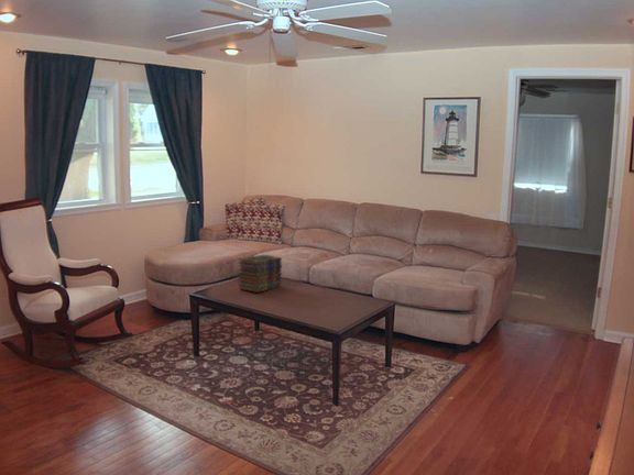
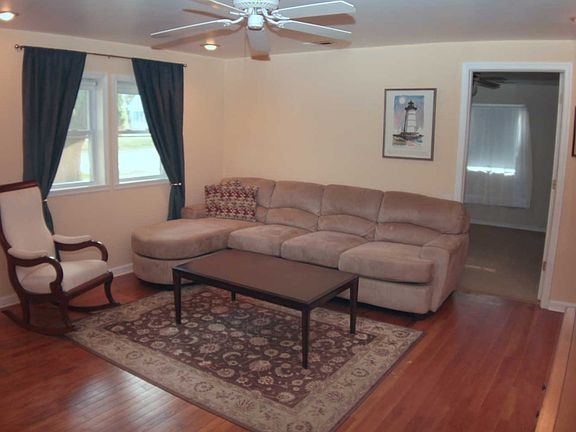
- book stack [238,254,283,294]
